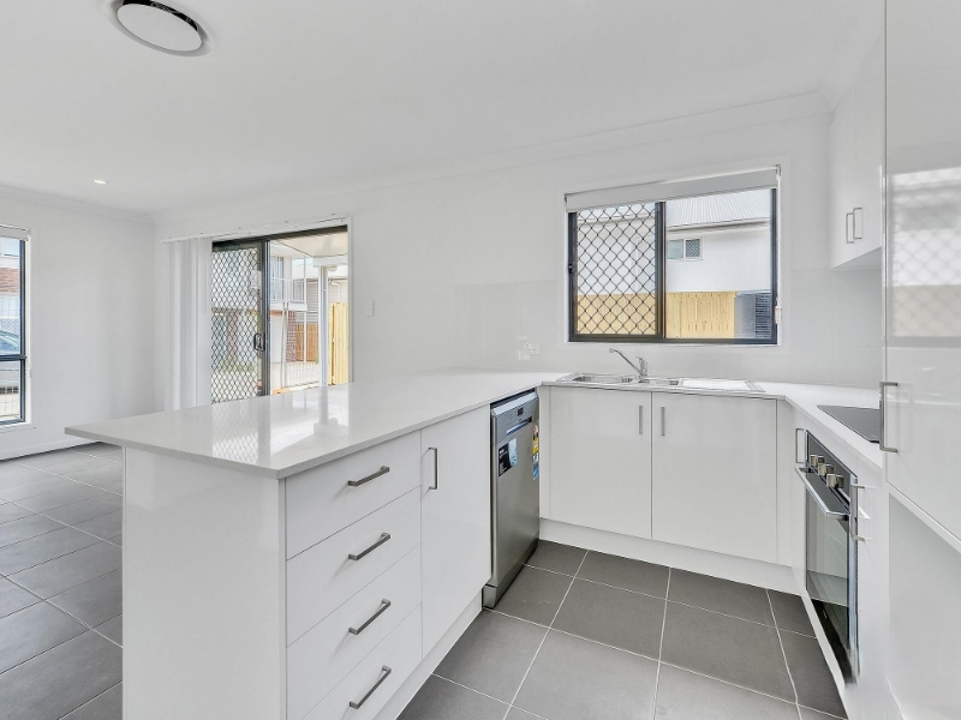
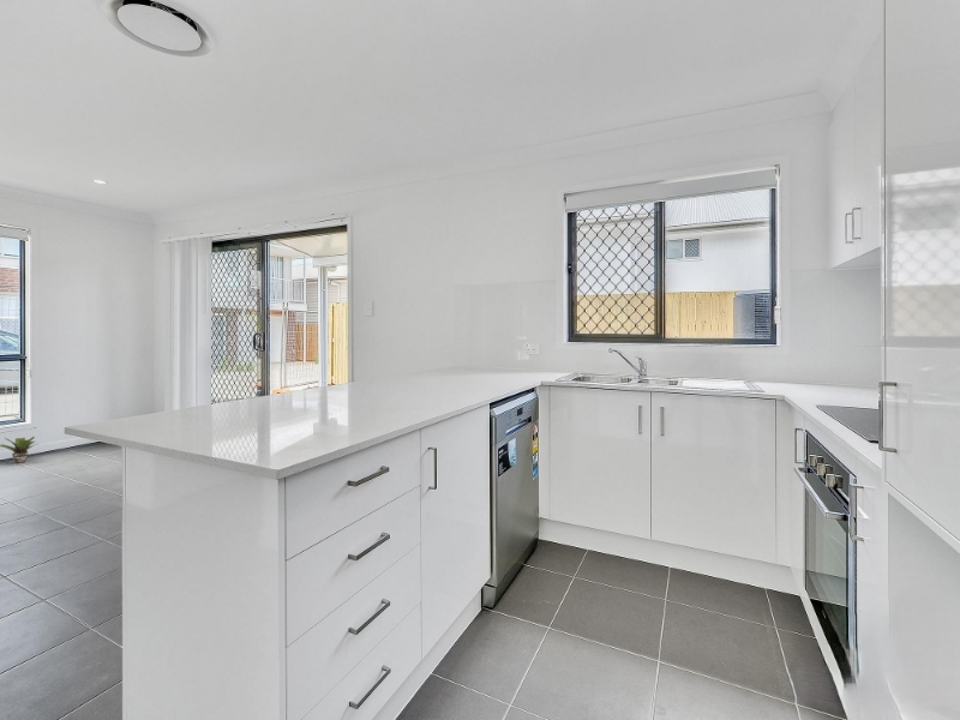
+ potted plant [0,436,38,464]
